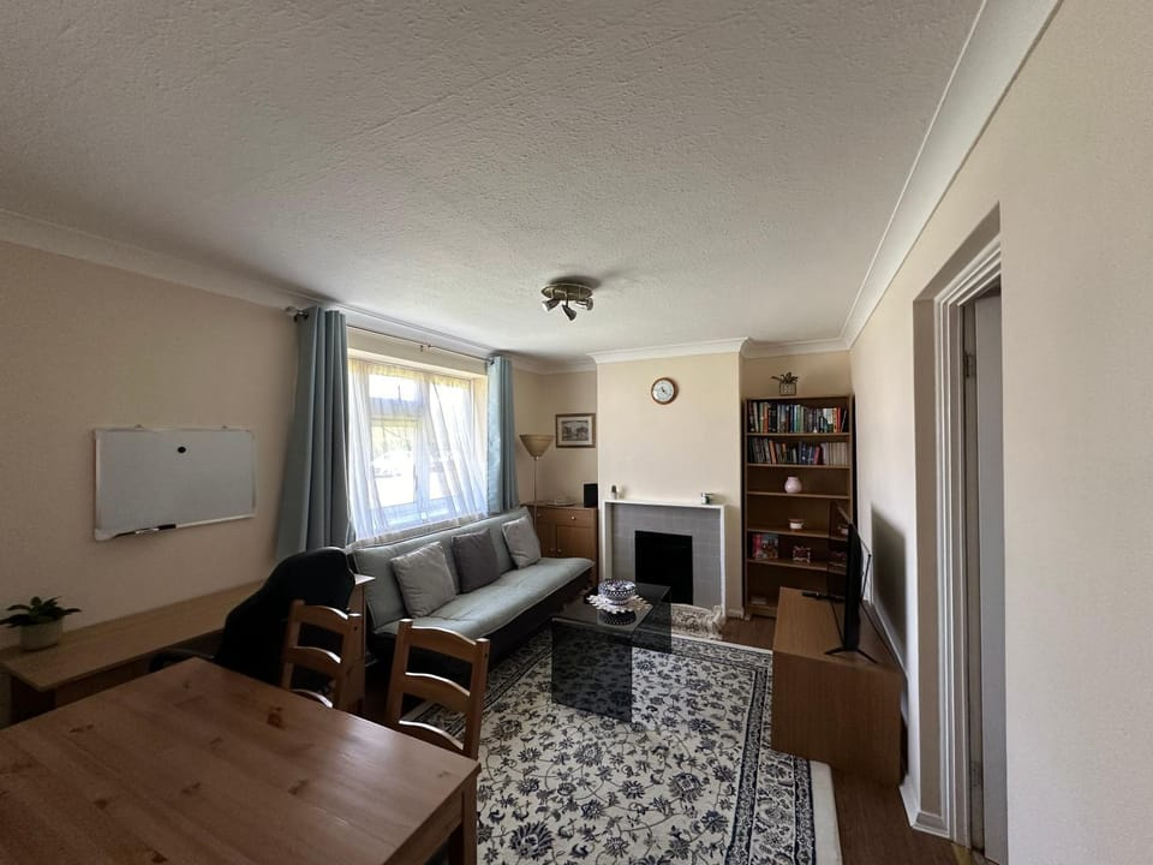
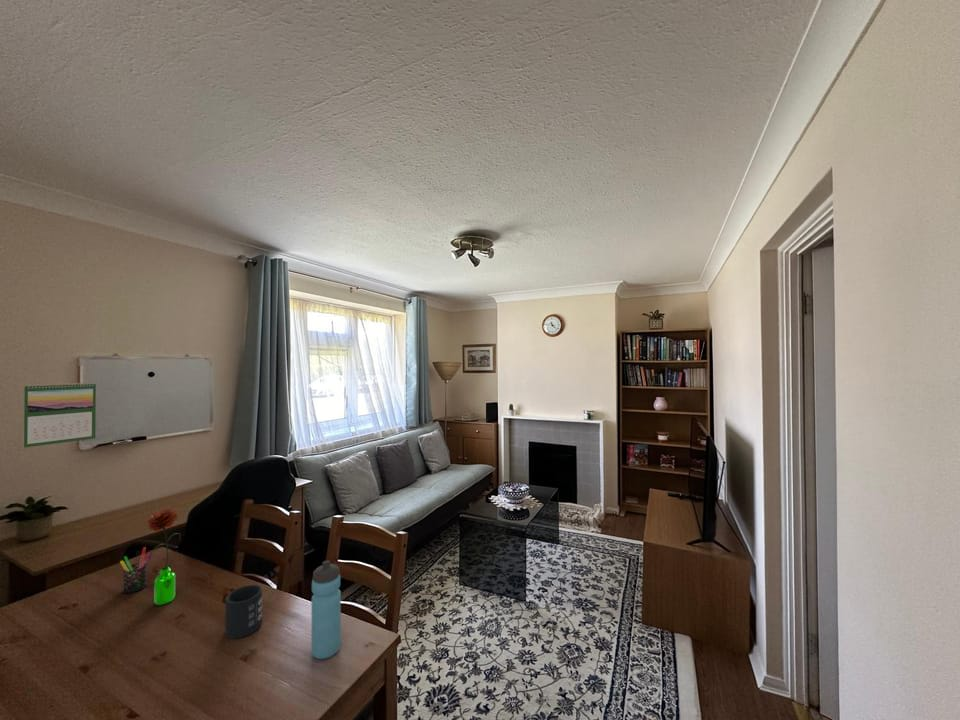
+ water bottle [311,560,342,660]
+ calendar [22,381,97,449]
+ mug [224,583,263,639]
+ flower [147,508,182,606]
+ pen holder [119,546,154,594]
